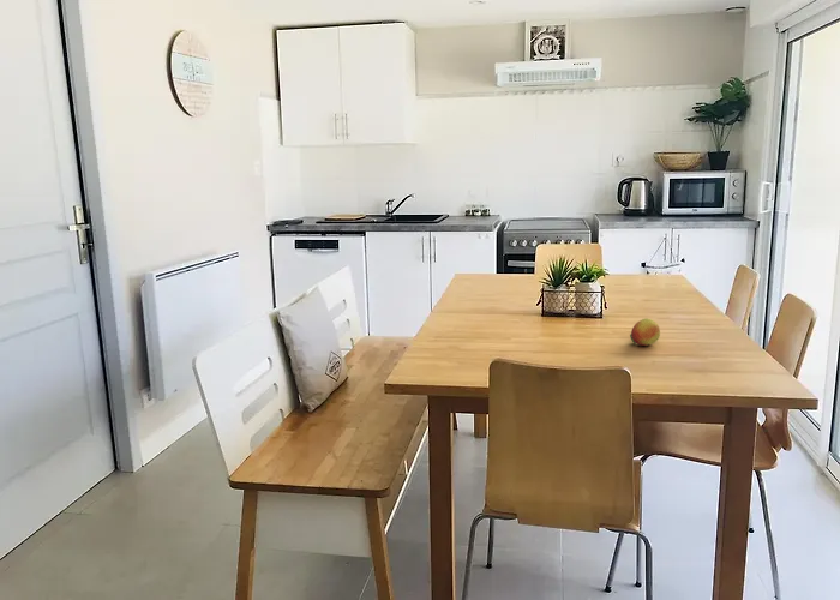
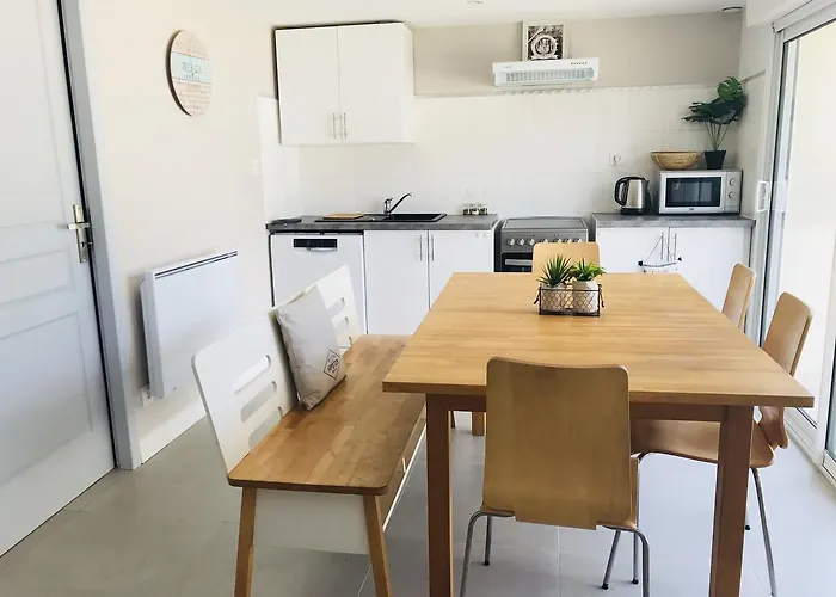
- fruit [629,317,661,347]
